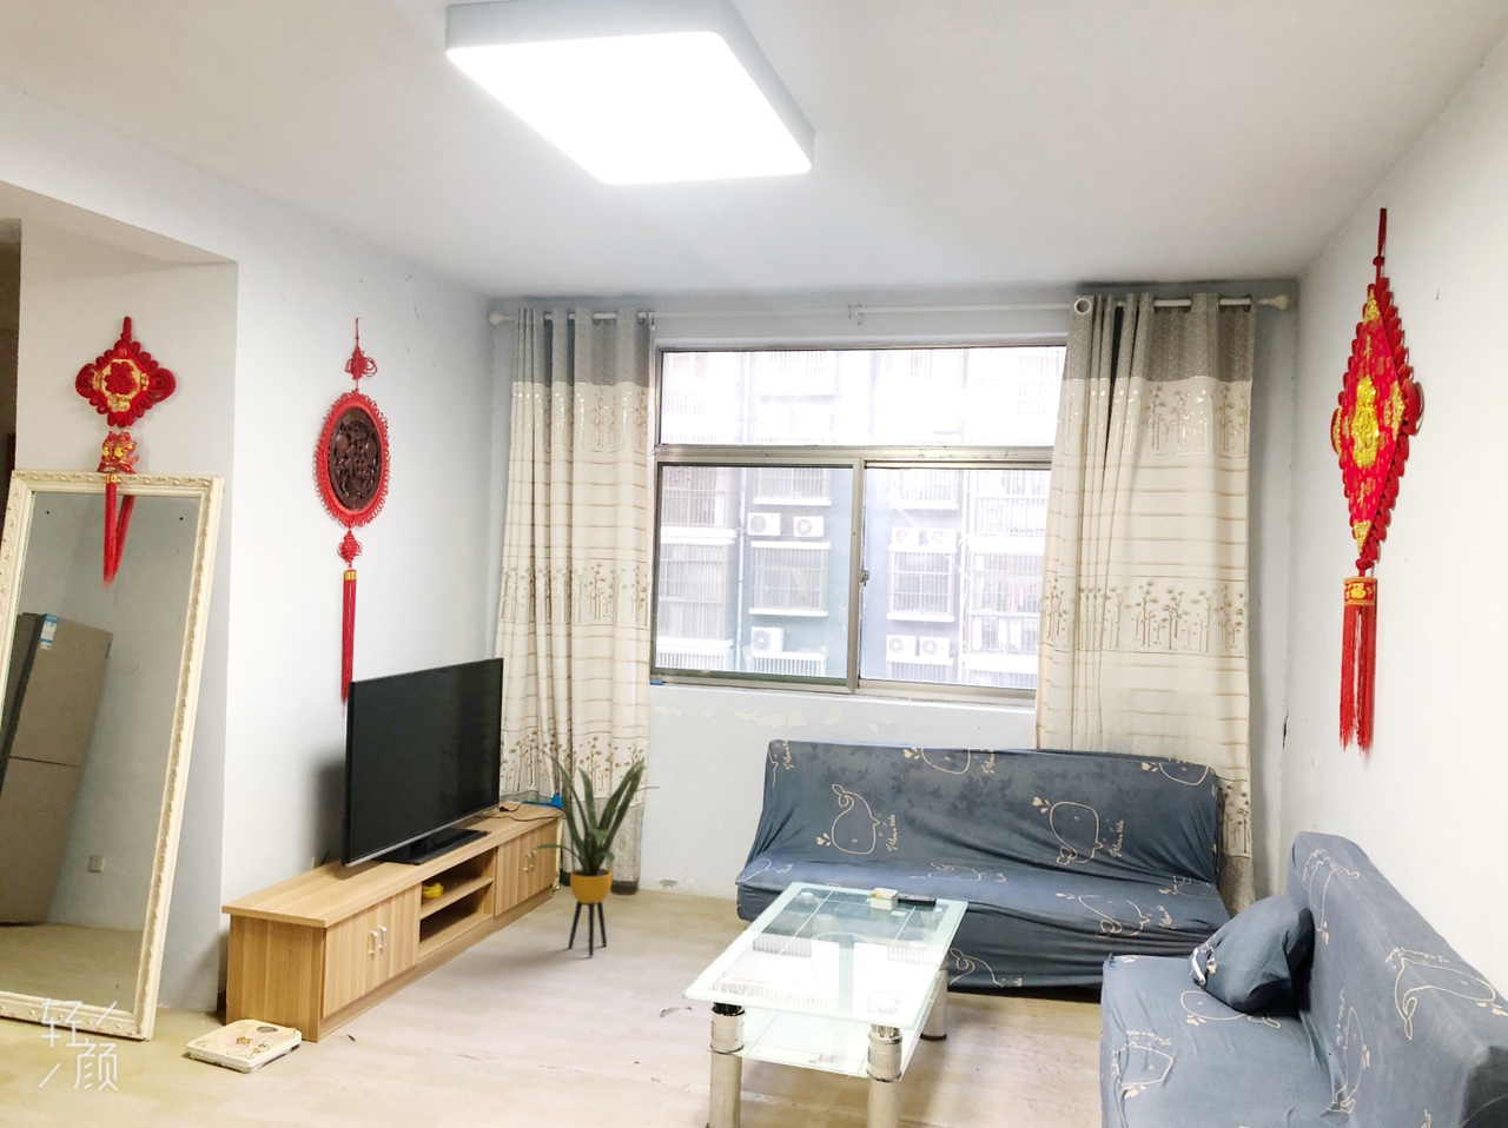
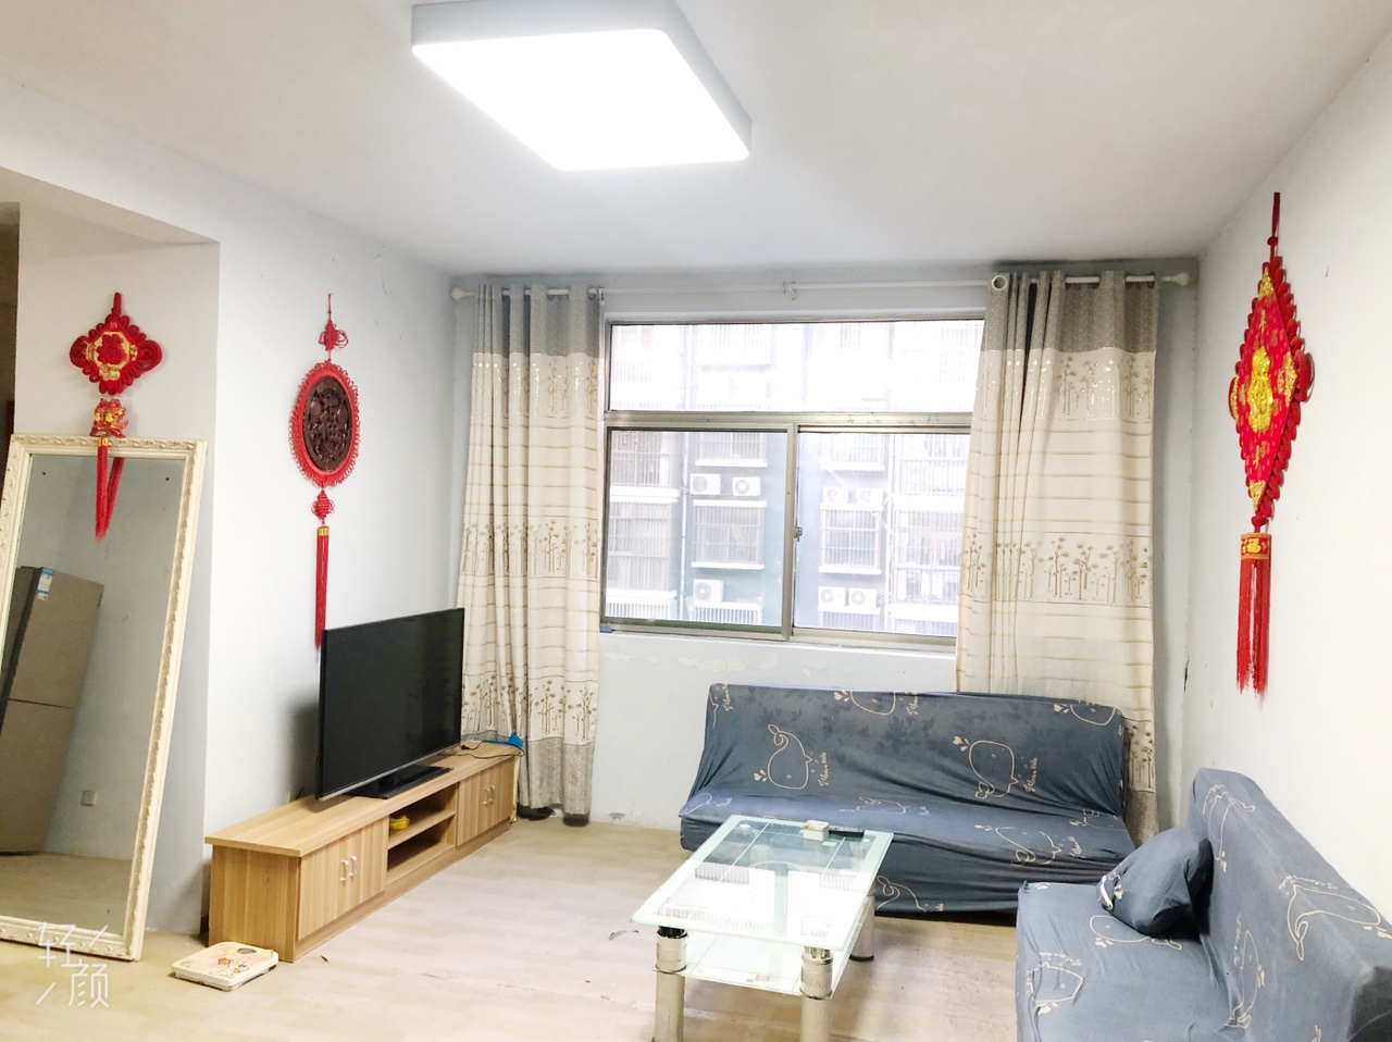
- house plant [522,743,659,957]
